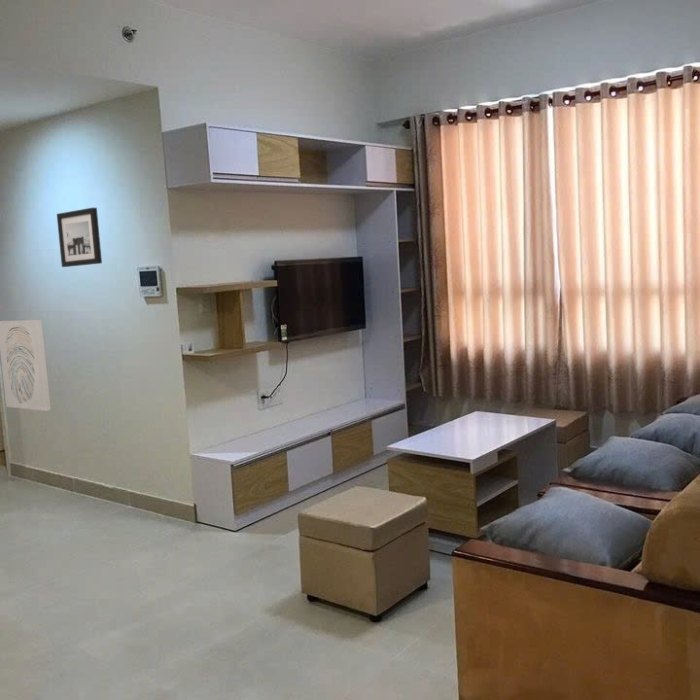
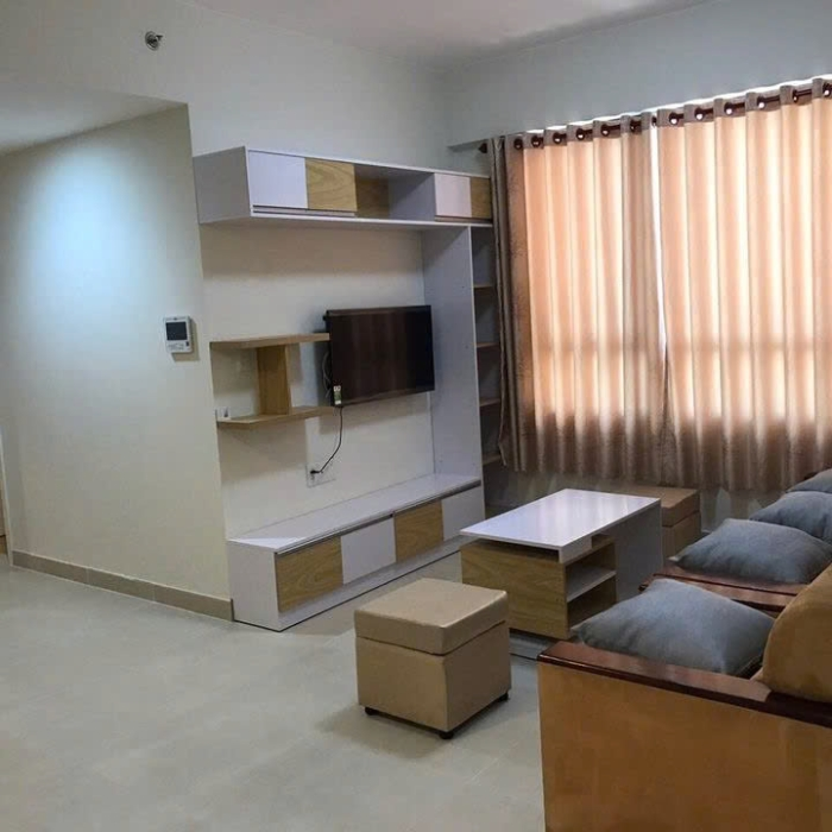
- wall art [56,207,103,268]
- wall art [0,319,52,412]
